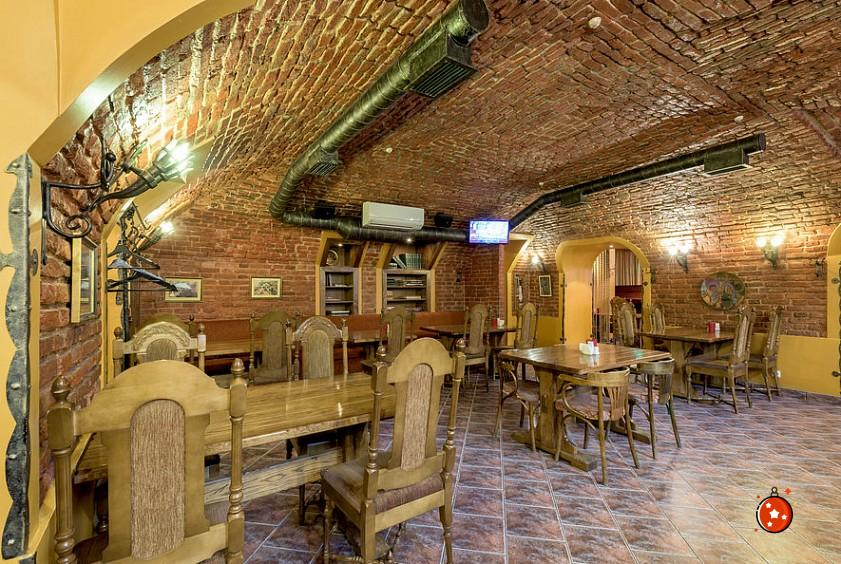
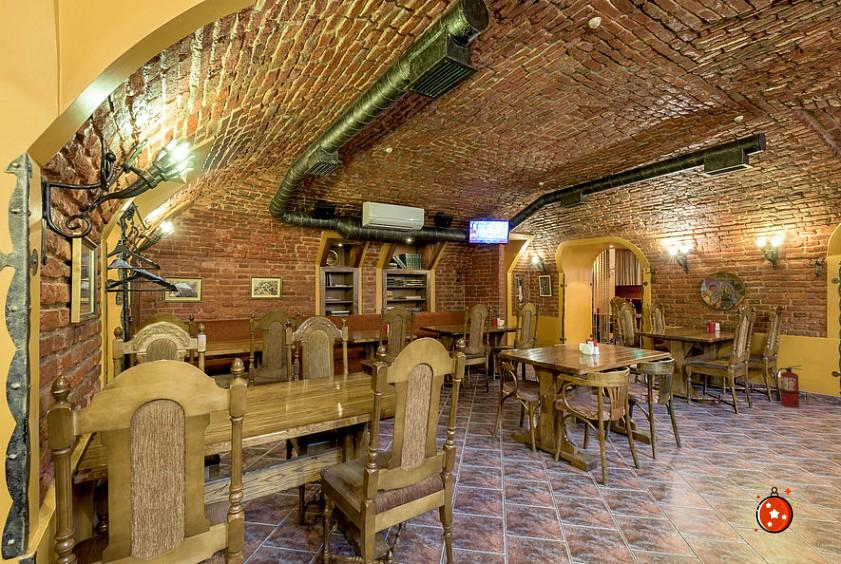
+ fire extinguisher [775,364,803,408]
